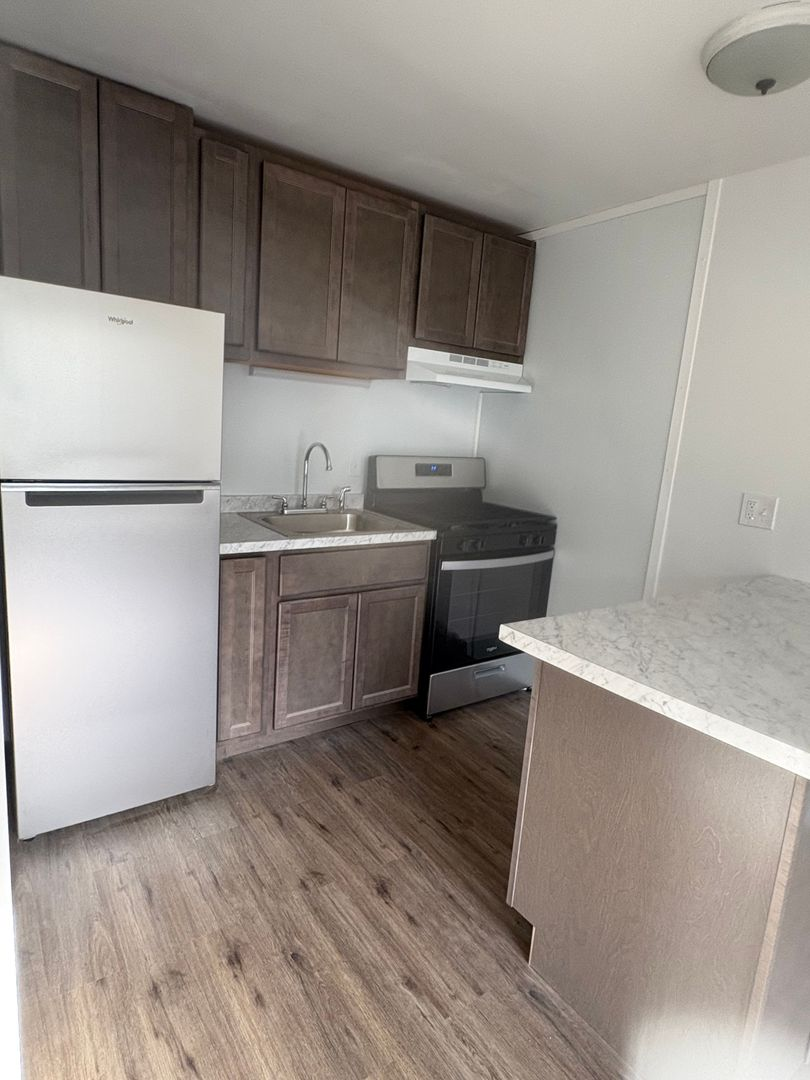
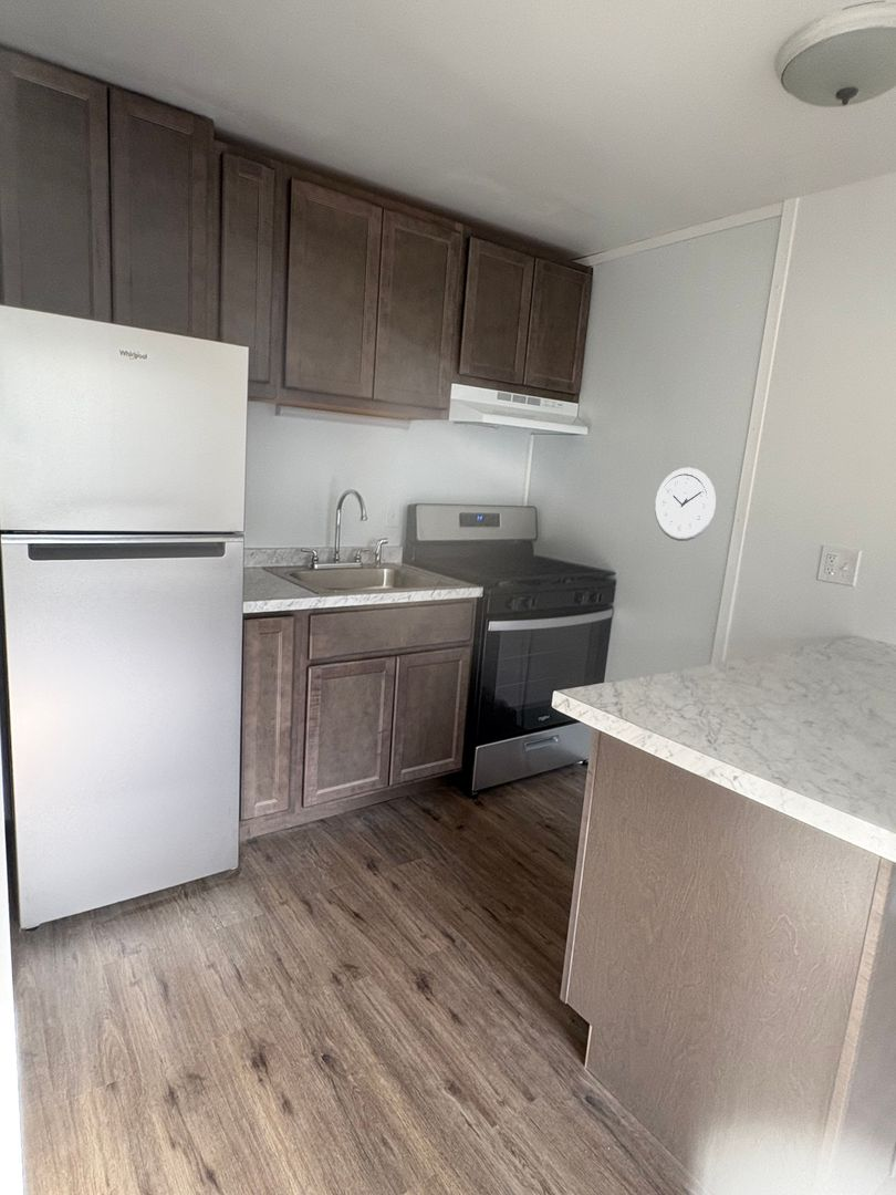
+ wall clock [654,467,717,542]
